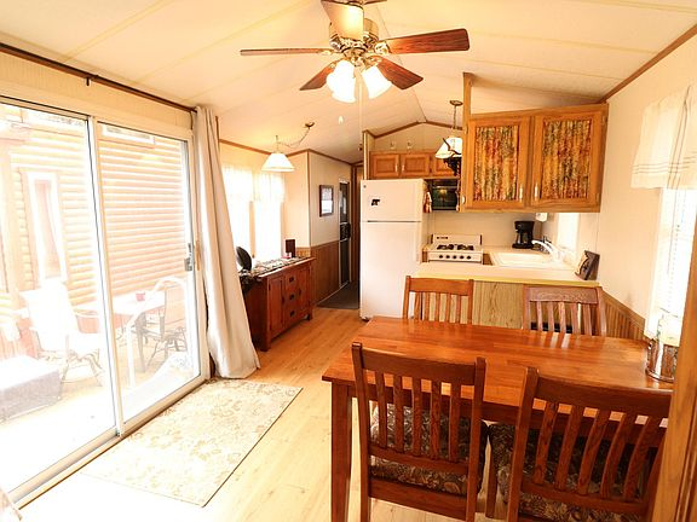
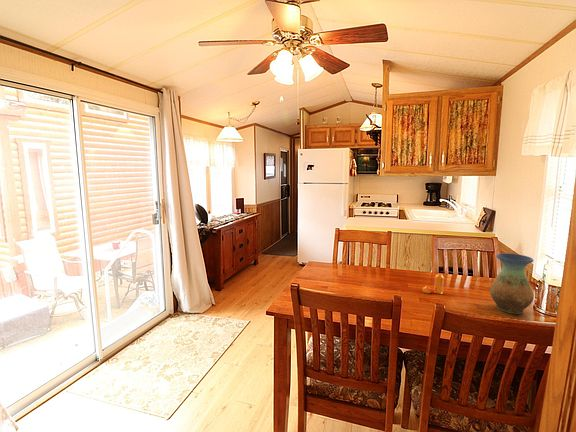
+ vase [489,252,535,315]
+ pepper shaker [422,273,445,295]
